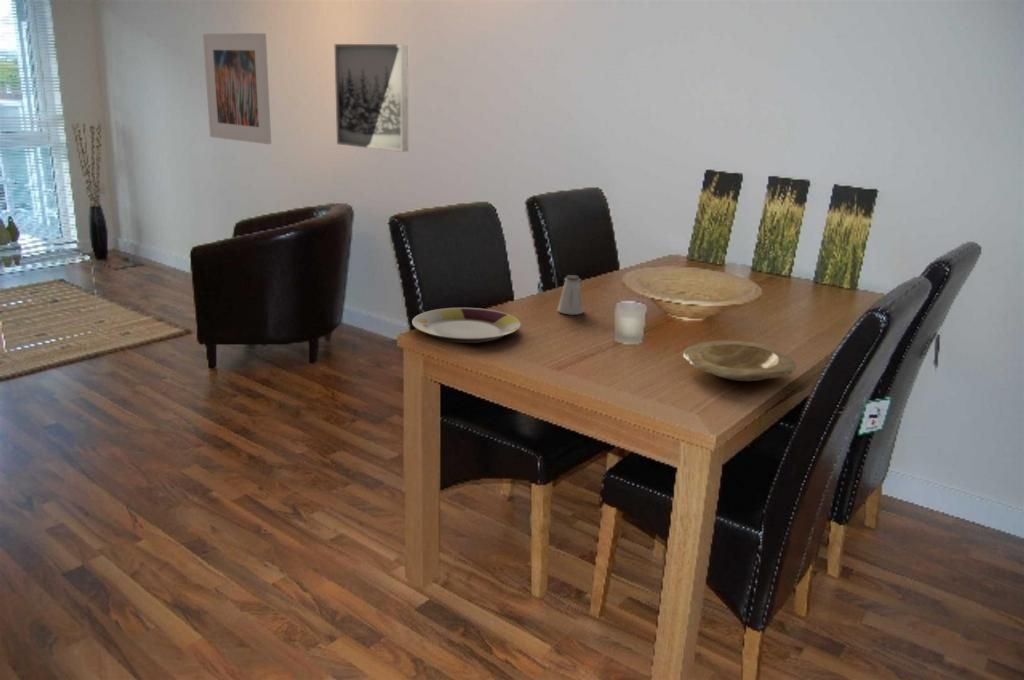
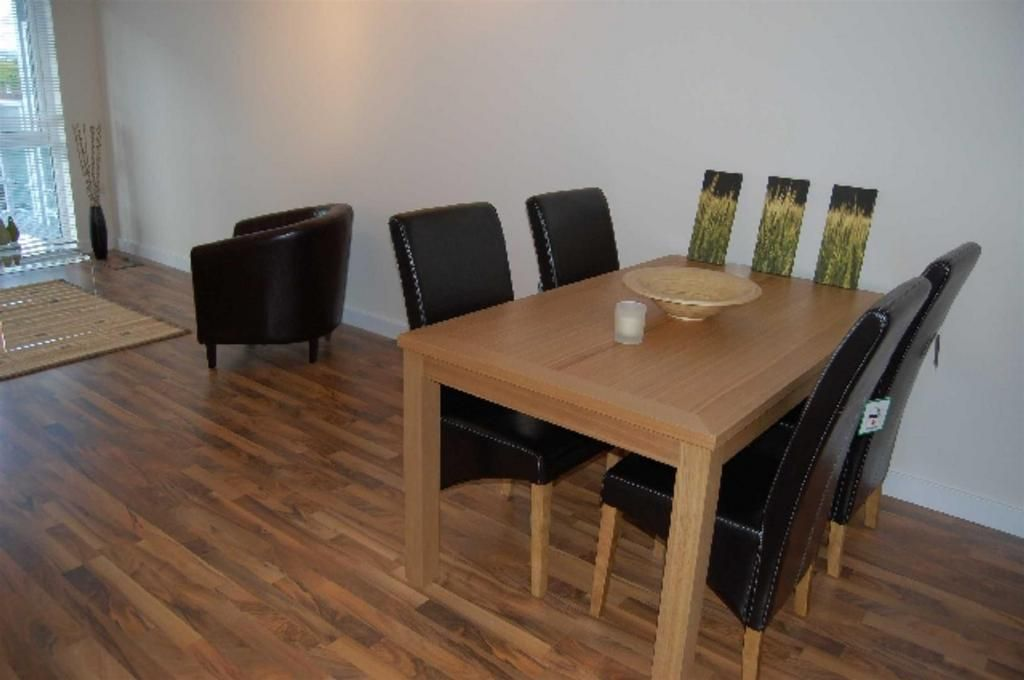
- saltshaker [557,274,584,316]
- plate [682,340,798,382]
- wall art [334,43,409,153]
- plate [411,307,522,344]
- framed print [202,32,272,145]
